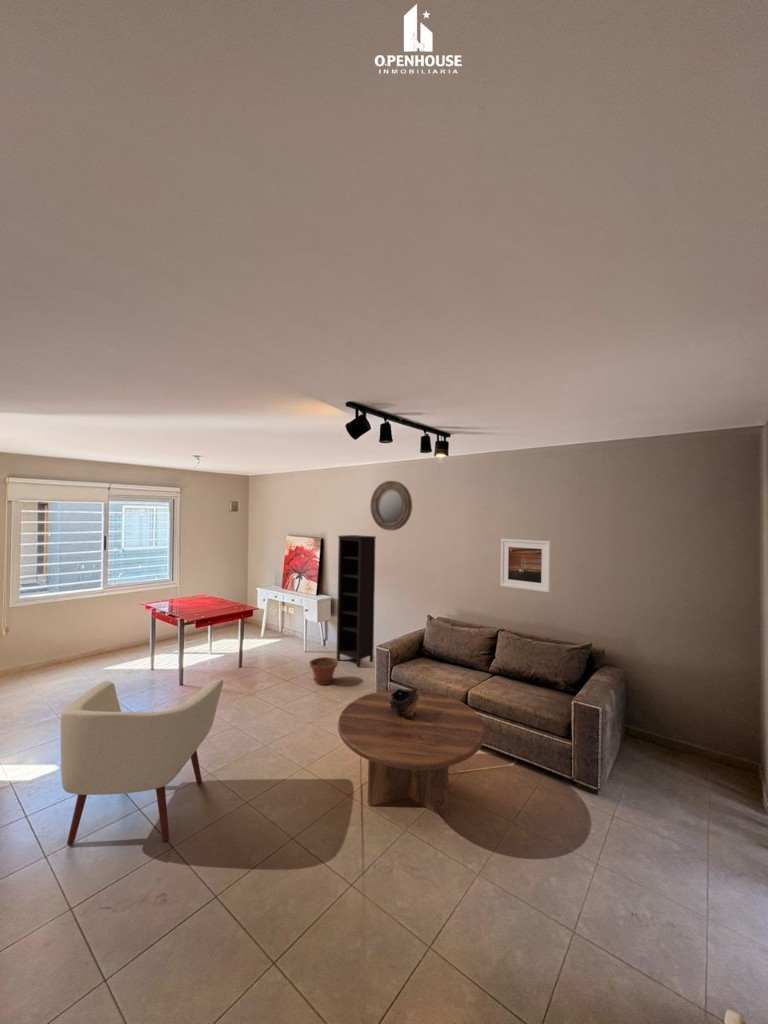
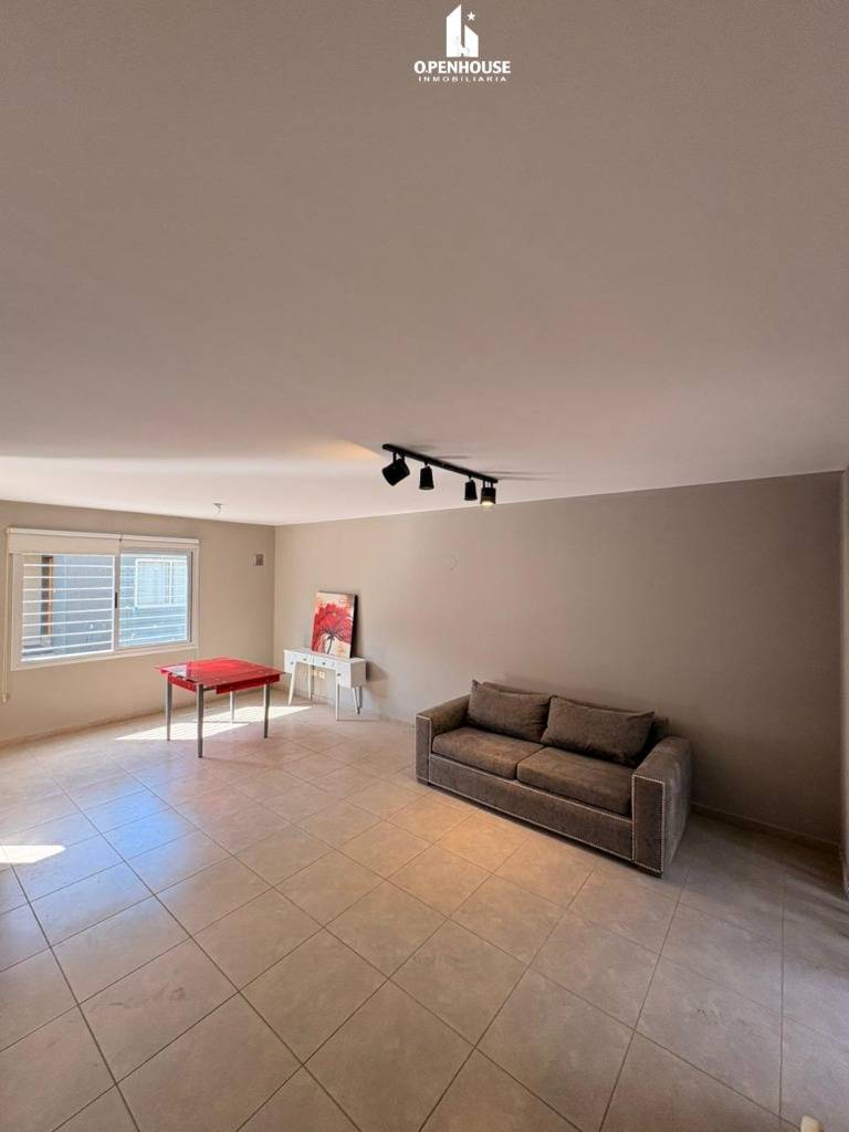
- home mirror [369,480,413,531]
- bookcase [336,534,377,669]
- plant pot [308,656,339,686]
- armchair [60,679,224,846]
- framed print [499,538,552,593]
- decorative bowl [387,686,419,719]
- coffee table [337,688,486,819]
